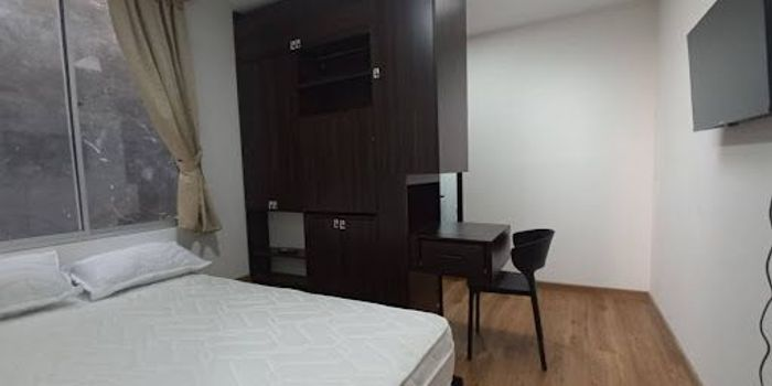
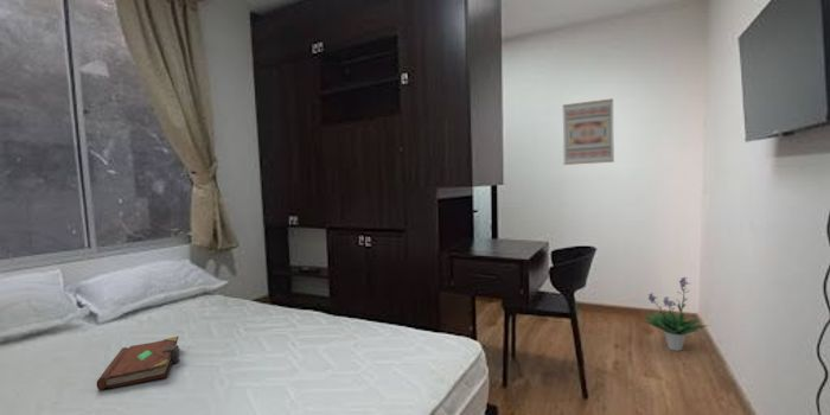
+ book [96,336,180,391]
+ wall art [562,97,615,166]
+ potted plant [643,276,709,352]
